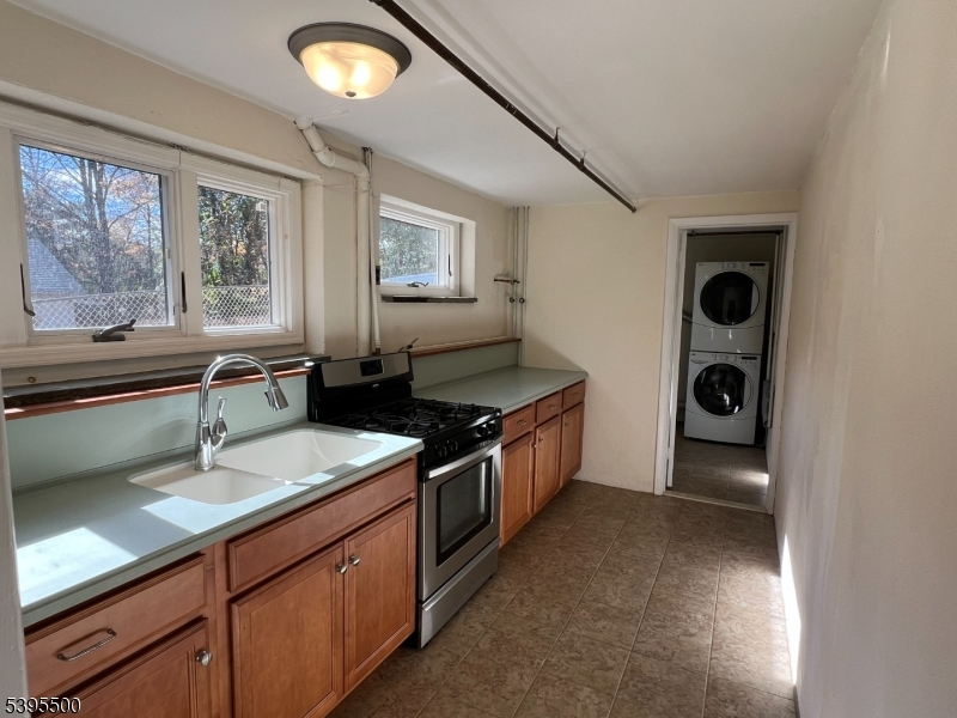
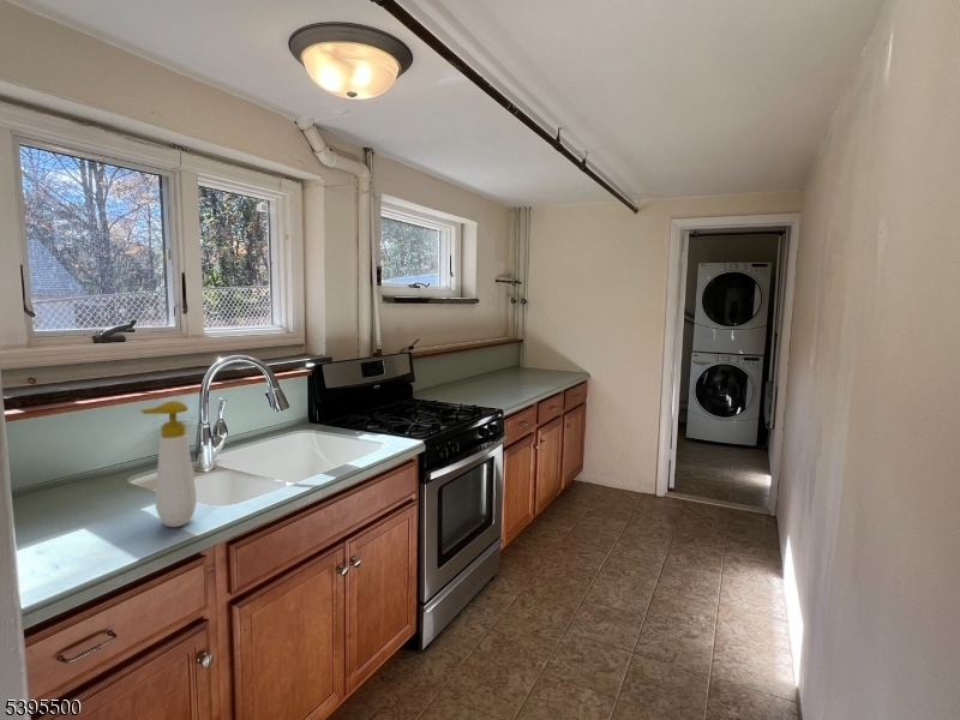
+ soap bottle [139,400,198,528]
